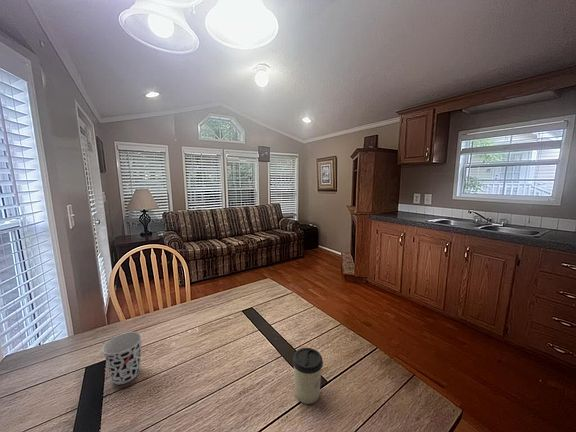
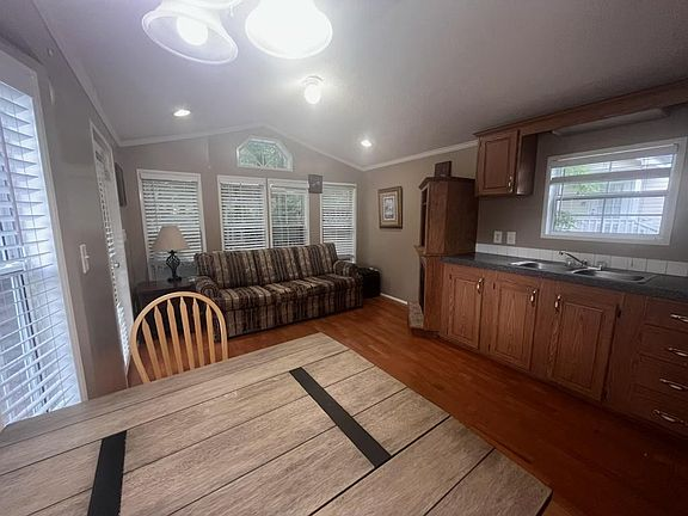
- cup [101,331,143,385]
- cup [292,347,324,405]
